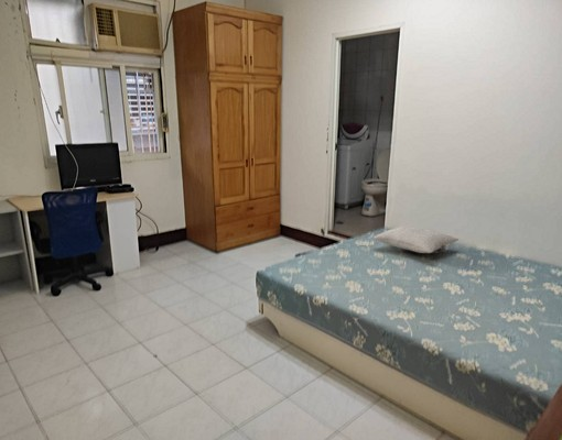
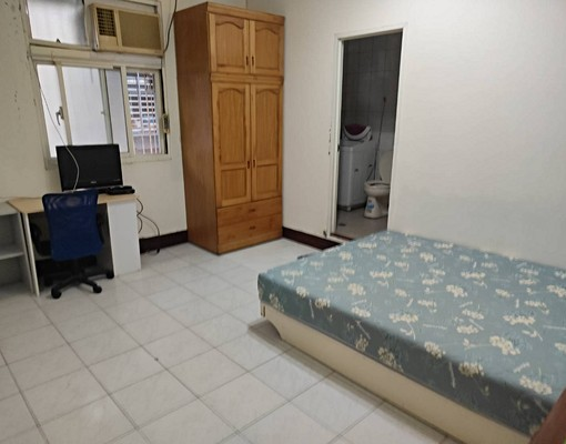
- pillow [372,226,460,254]
